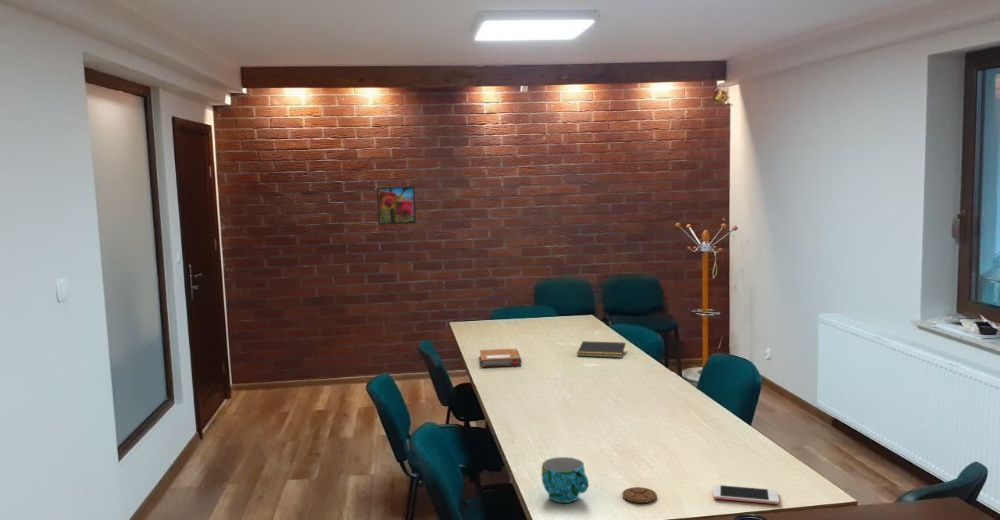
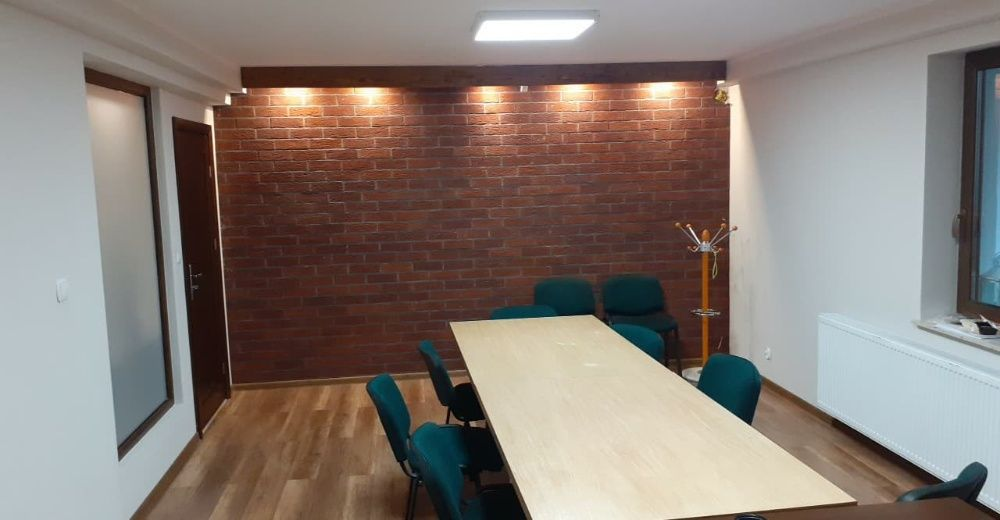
- coaster [621,486,658,504]
- notepad [576,340,626,359]
- cup [540,456,590,504]
- cell phone [712,484,780,505]
- notebook [479,348,523,368]
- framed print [376,185,417,226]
